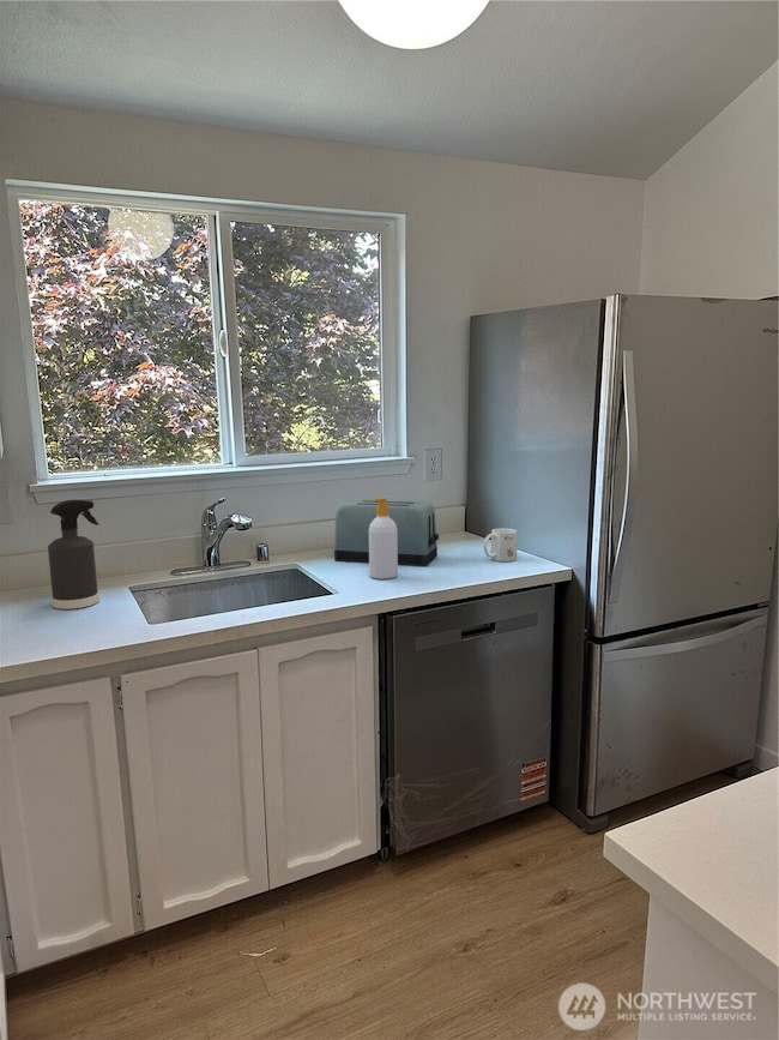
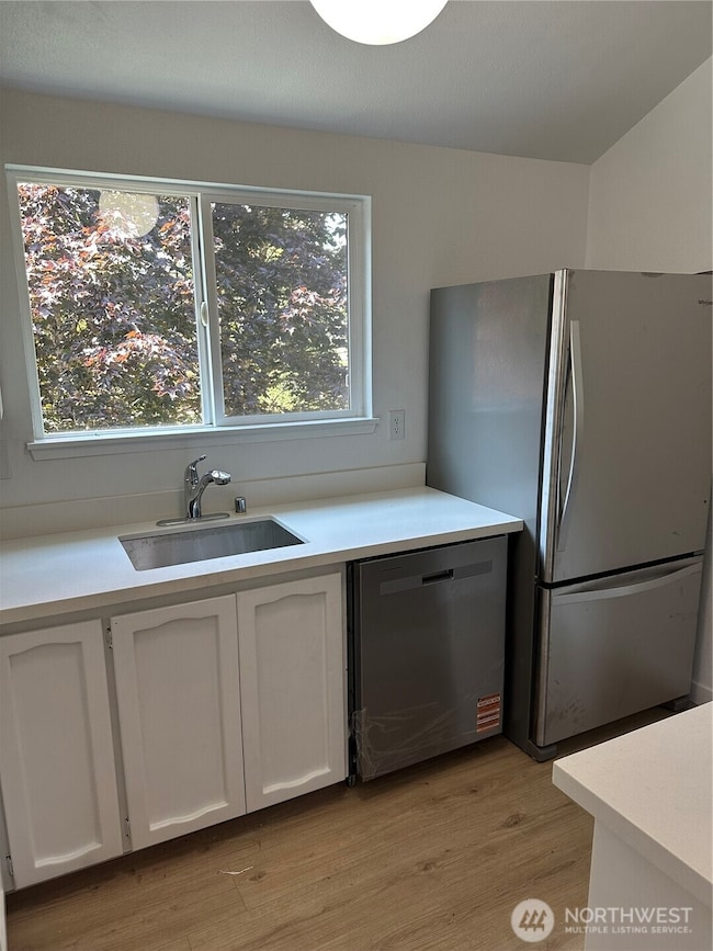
- spray bottle [47,499,101,611]
- mug [483,528,518,563]
- toaster [333,498,440,567]
- soap bottle [368,497,399,581]
